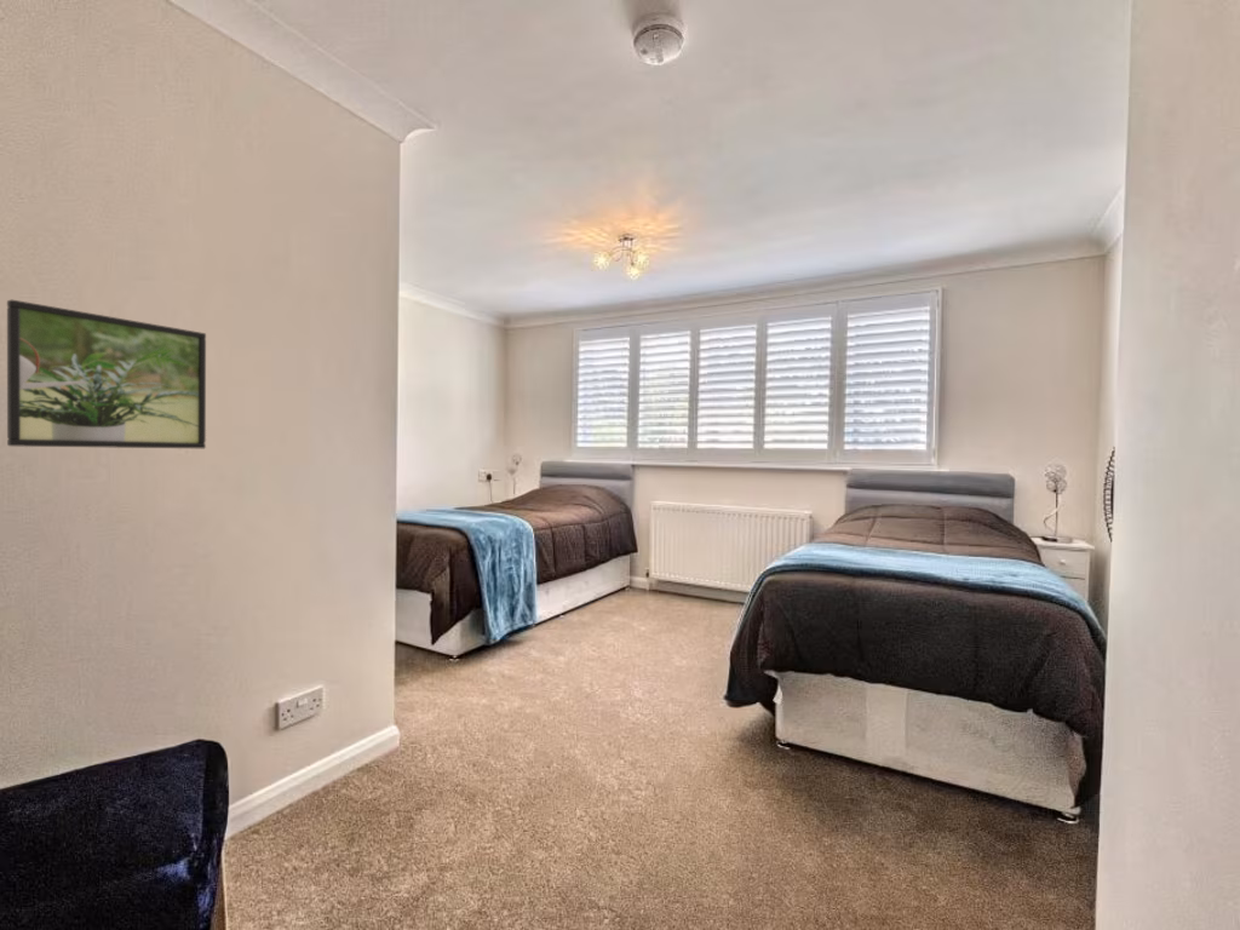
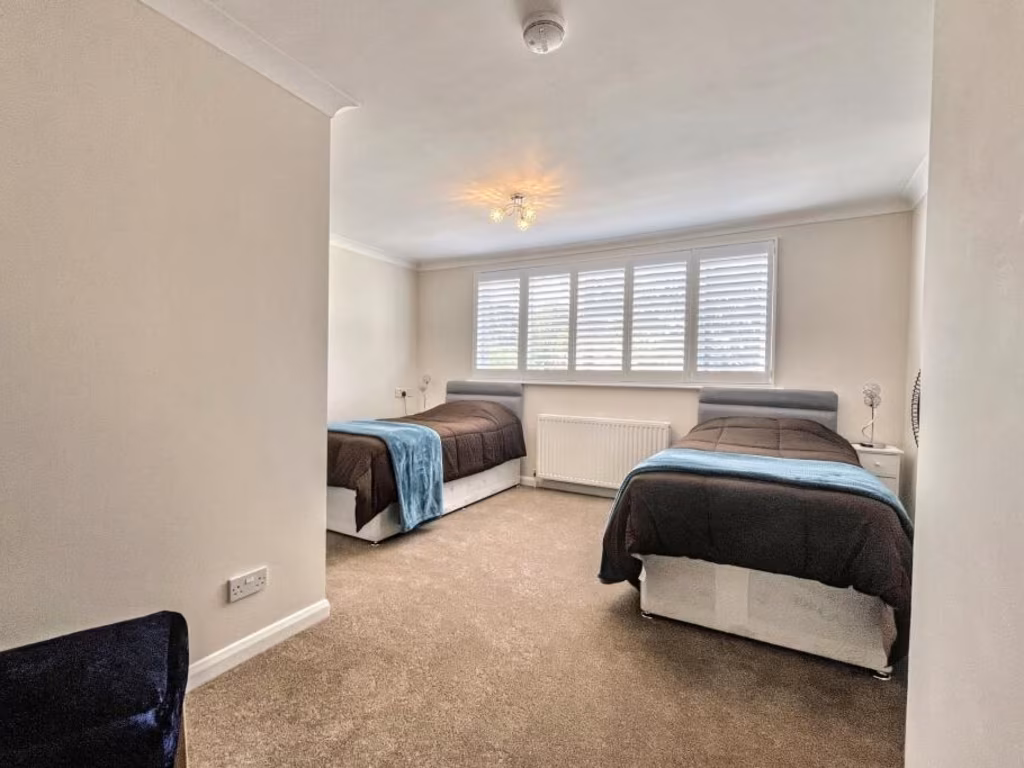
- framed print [6,299,207,449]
